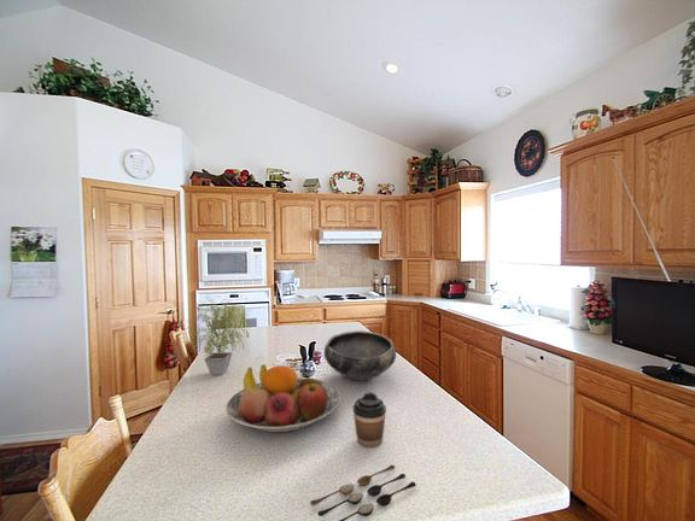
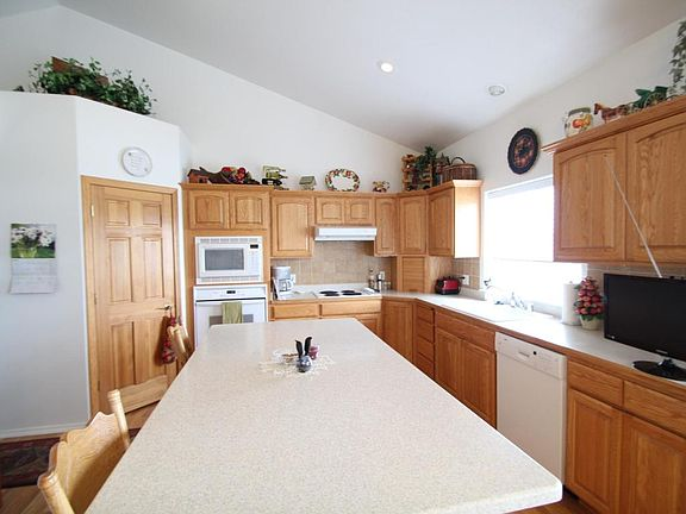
- coffee cup [352,392,387,449]
- spoon [309,464,417,521]
- bowl [323,329,397,381]
- fruit bowl [224,363,341,433]
- potted plant [182,294,257,376]
